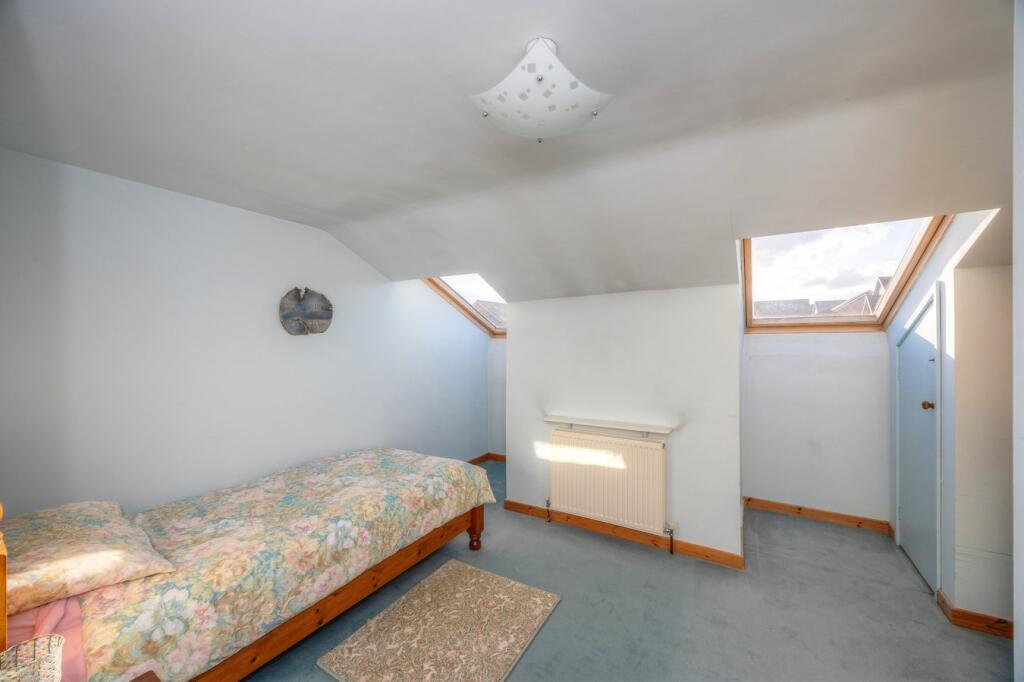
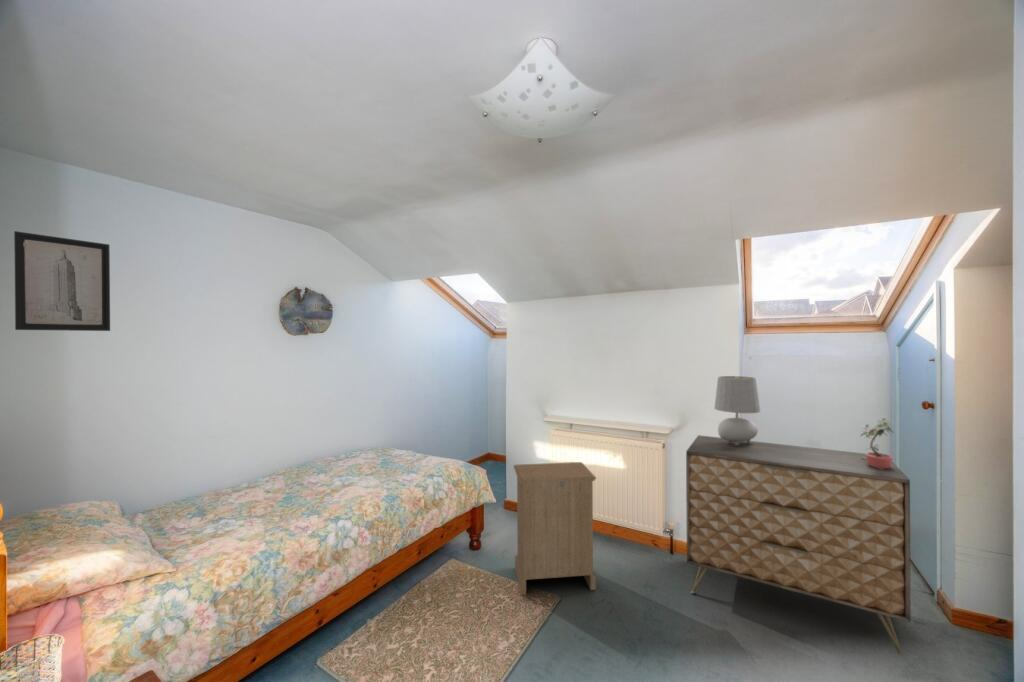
+ cabinet [512,461,597,596]
+ potted plant [859,417,895,470]
+ table lamp [713,375,761,445]
+ wall art [13,230,111,332]
+ dresser [685,434,911,657]
